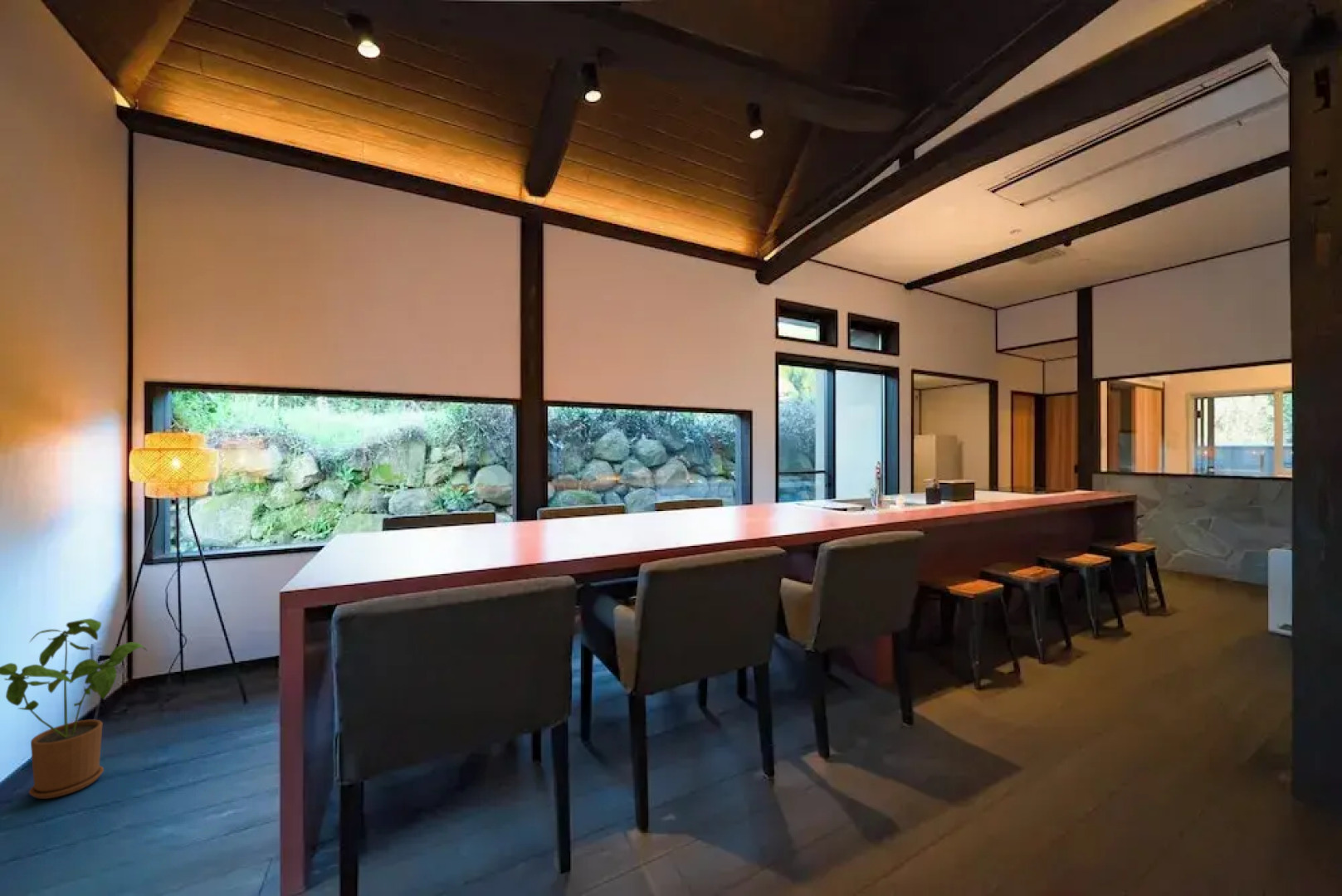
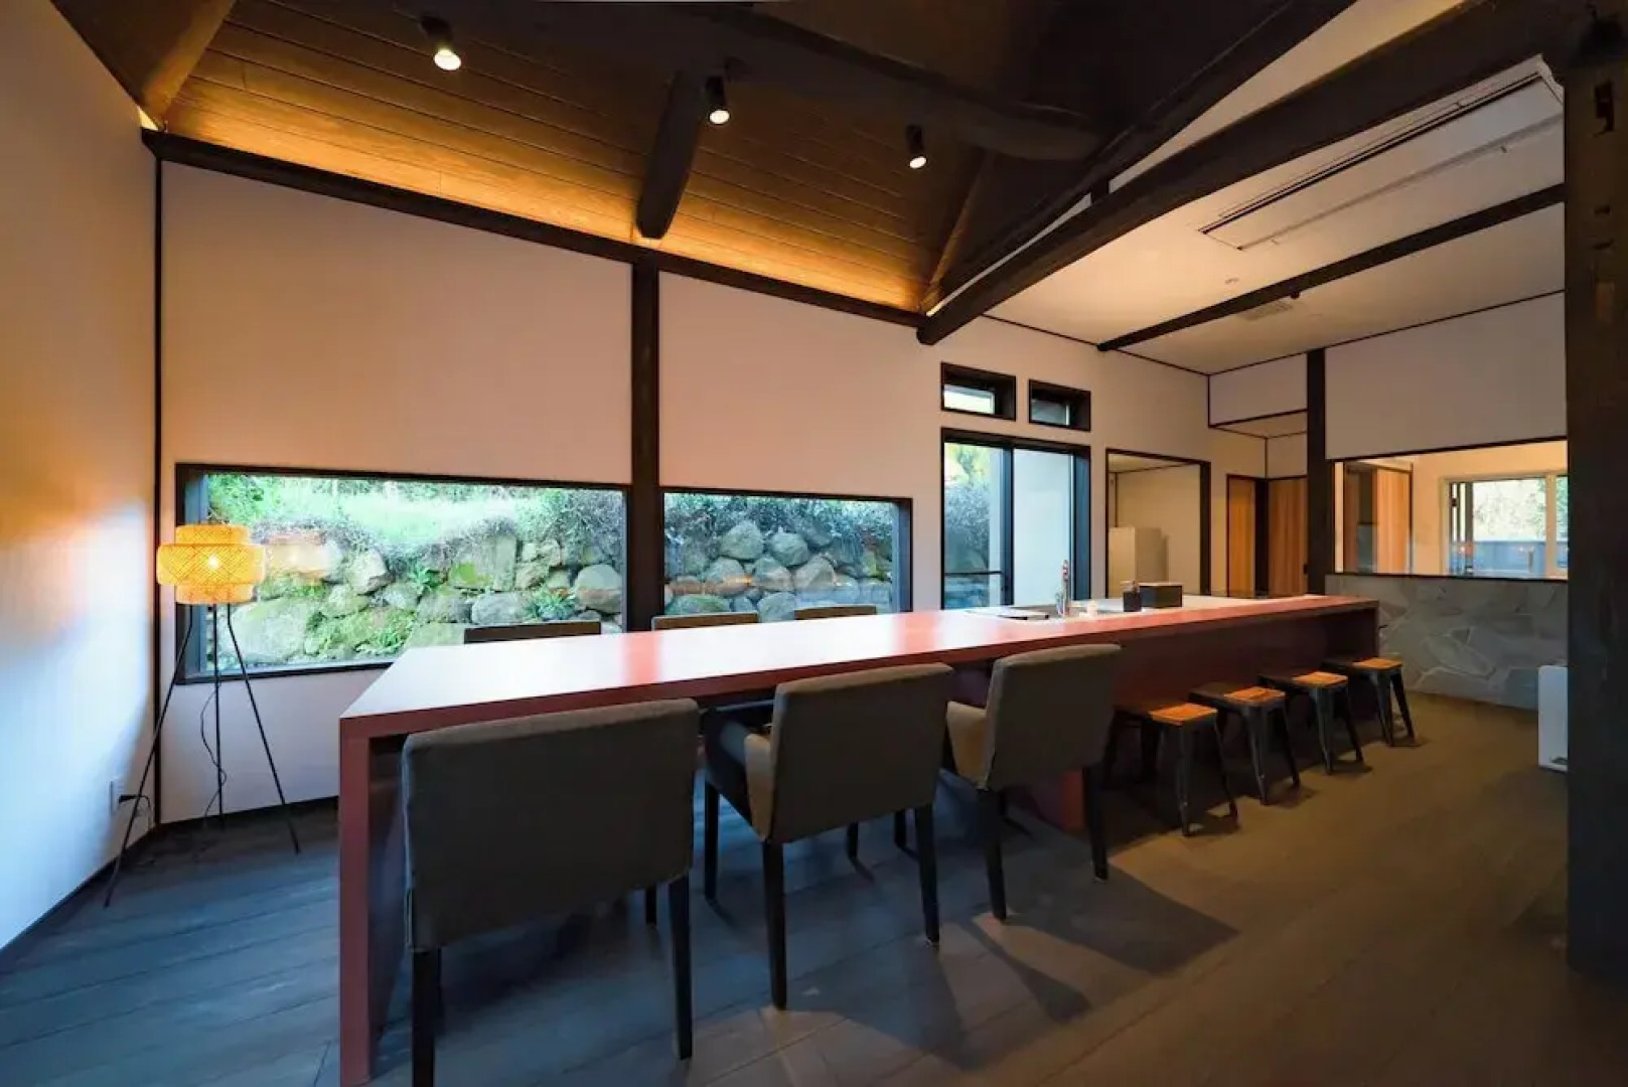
- house plant [0,618,149,800]
